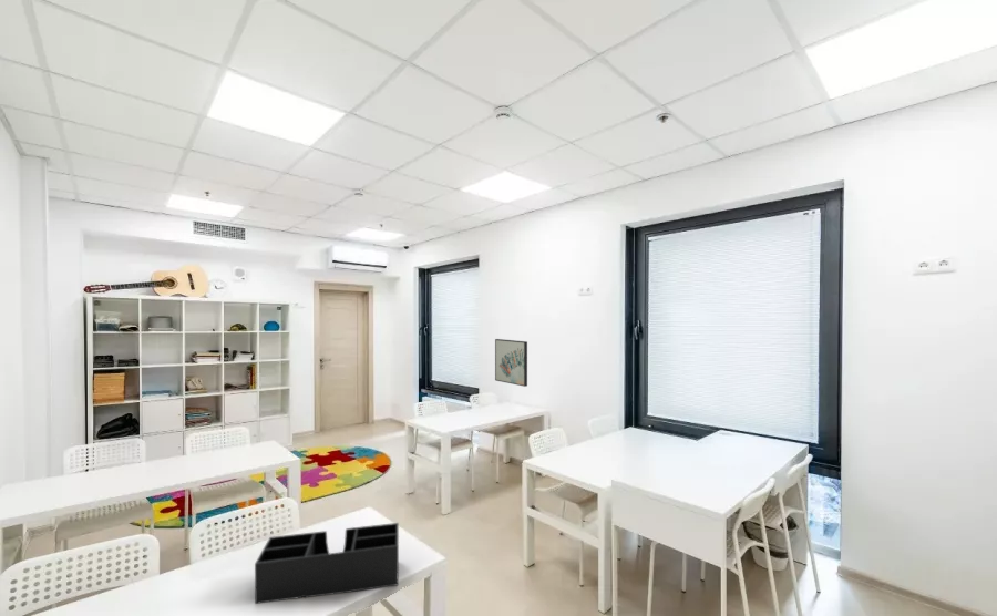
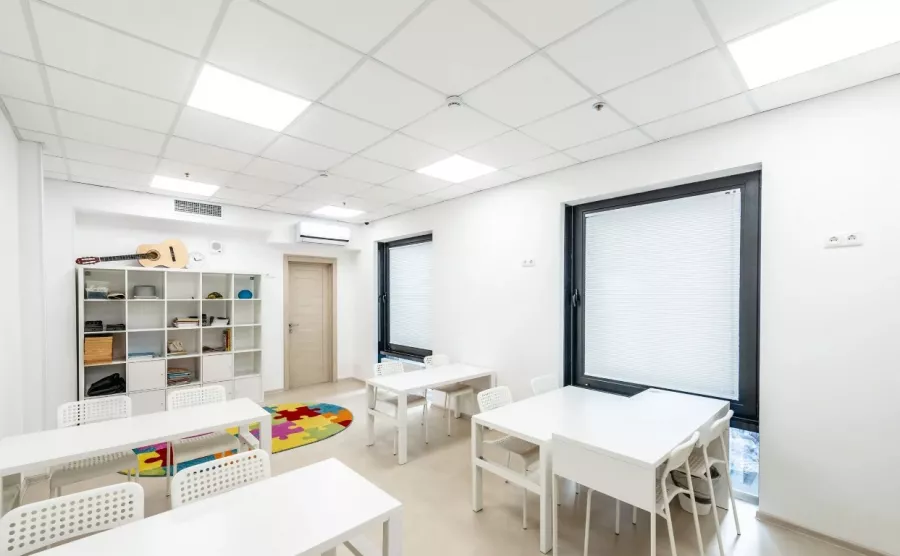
- desk organizer [254,522,400,605]
- wall art [494,338,528,388]
